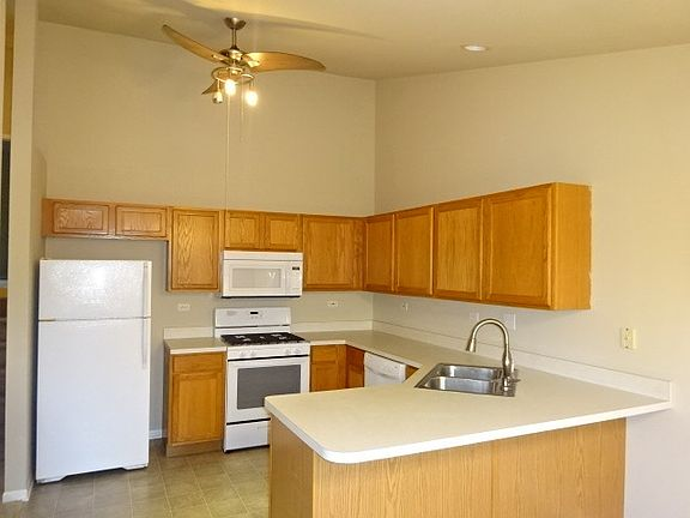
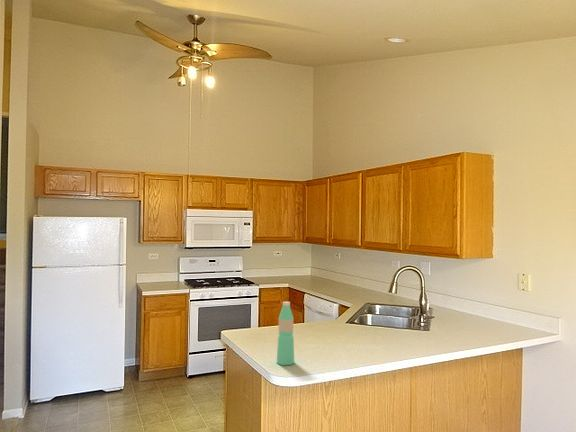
+ water bottle [276,301,295,366]
